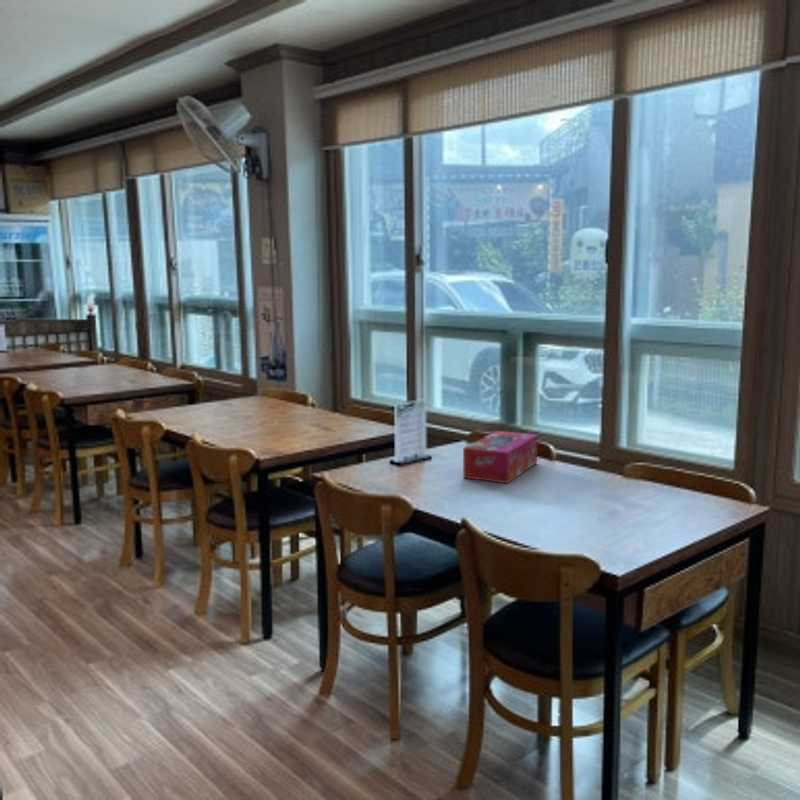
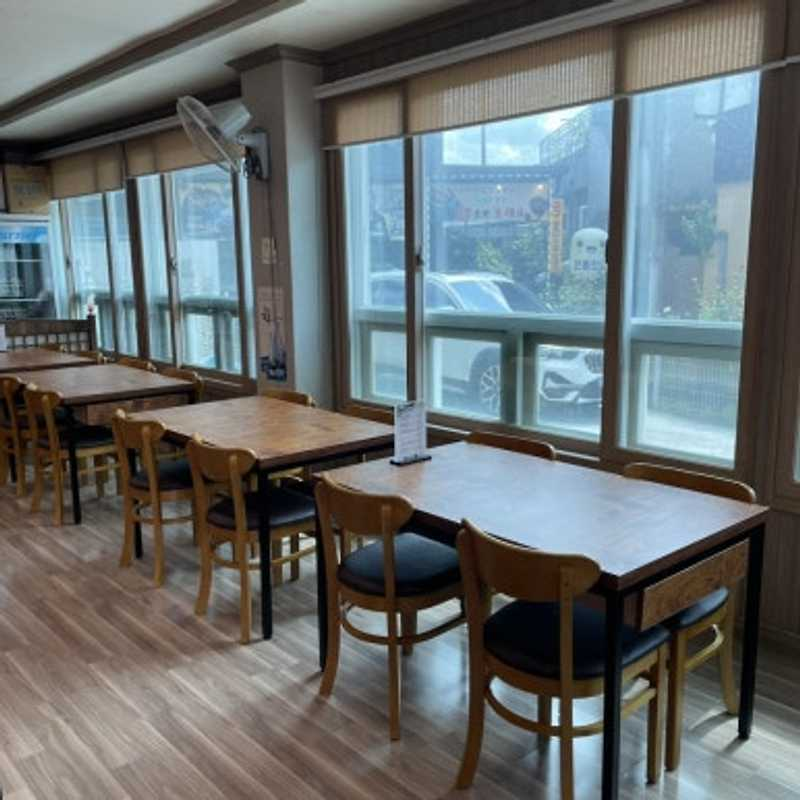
- tissue box [462,430,539,484]
